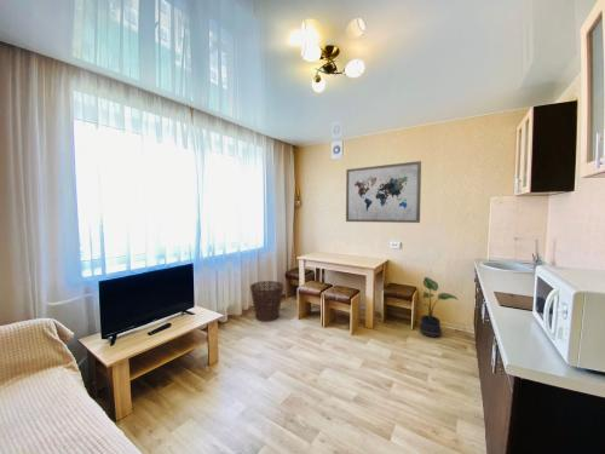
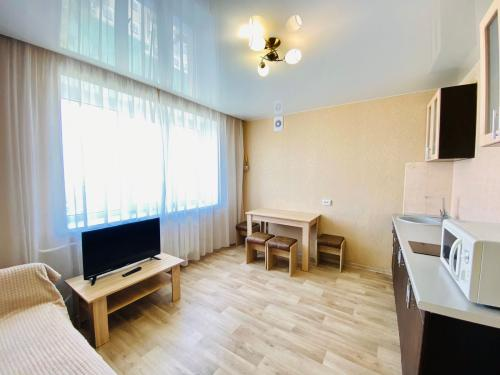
- wall art [345,160,422,224]
- potted plant [414,276,459,339]
- basket [249,280,284,322]
